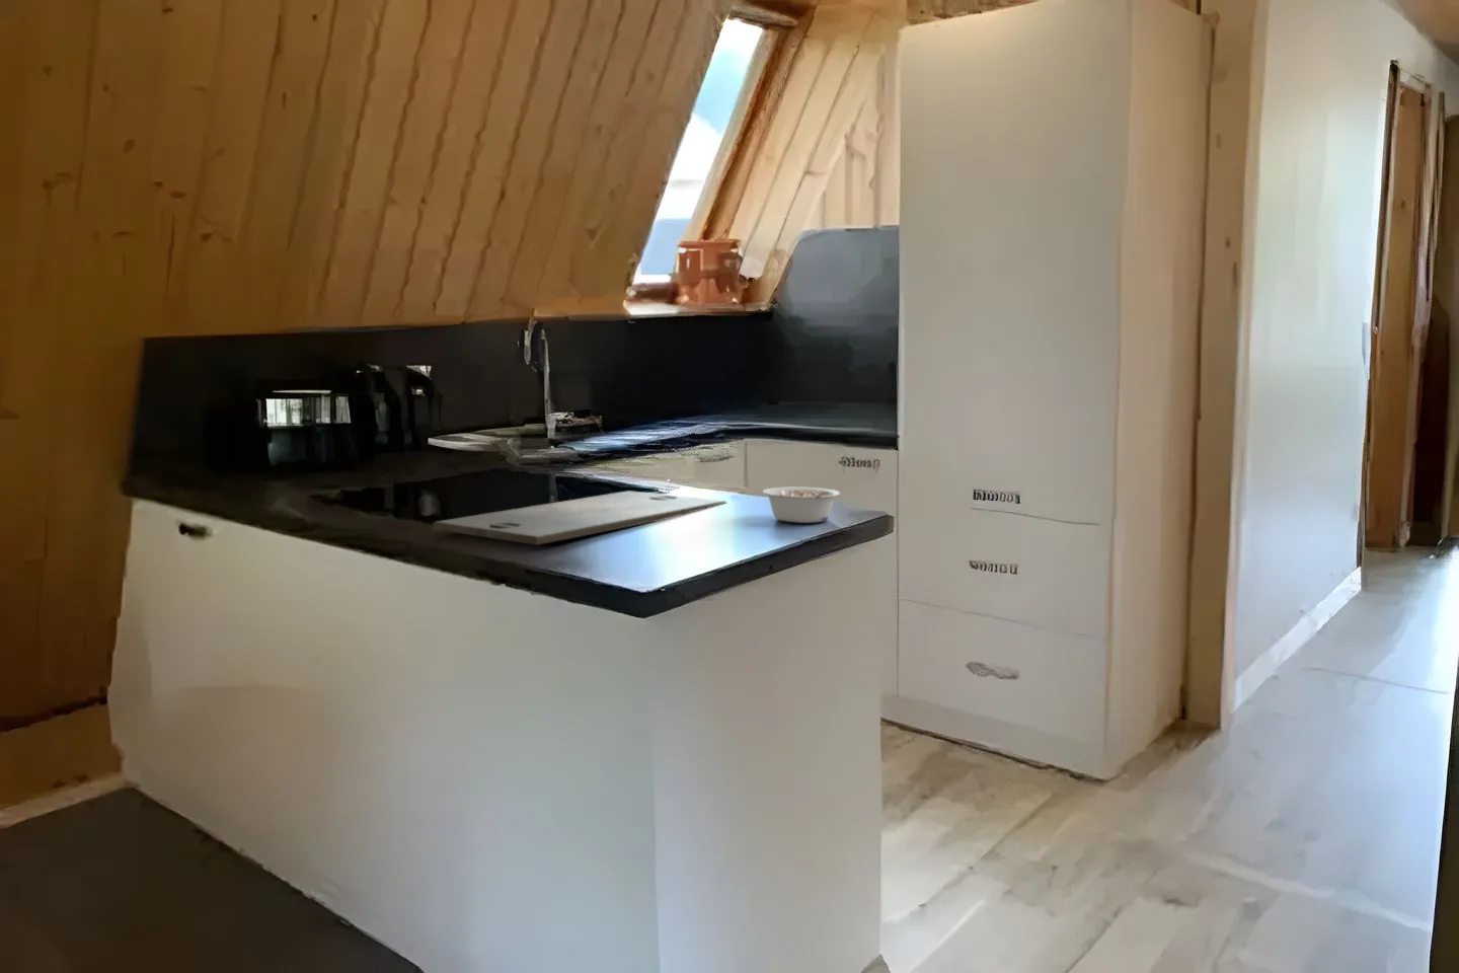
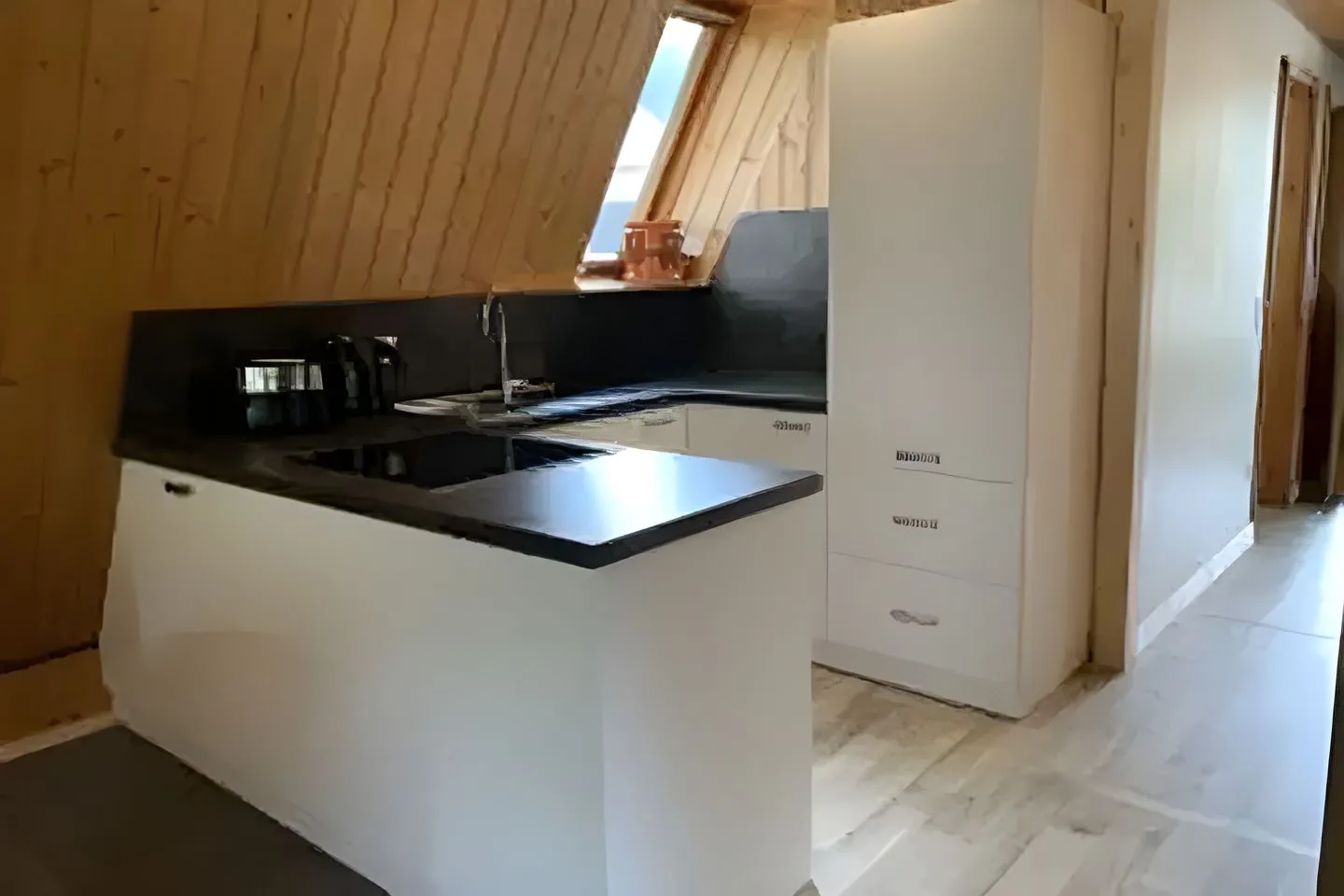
- legume [762,486,841,525]
- cutting board [433,490,727,546]
